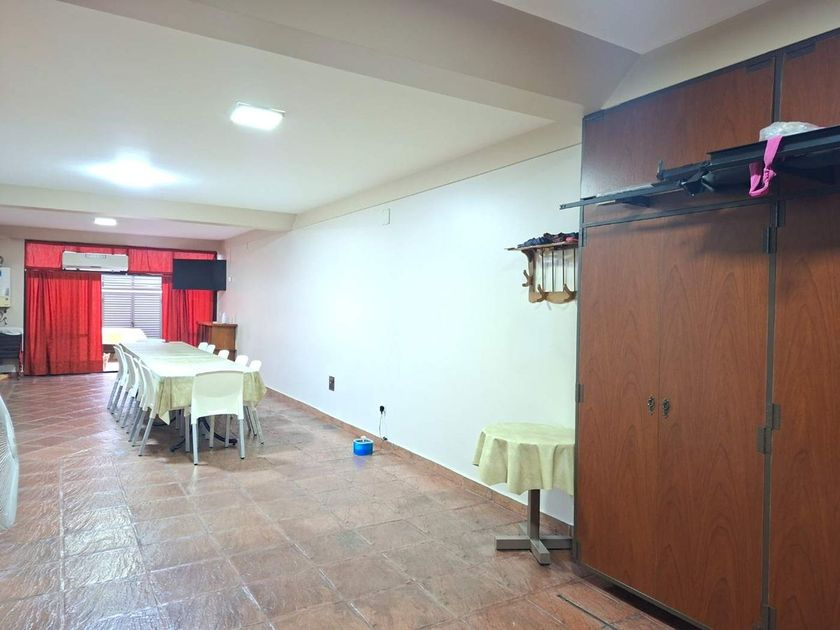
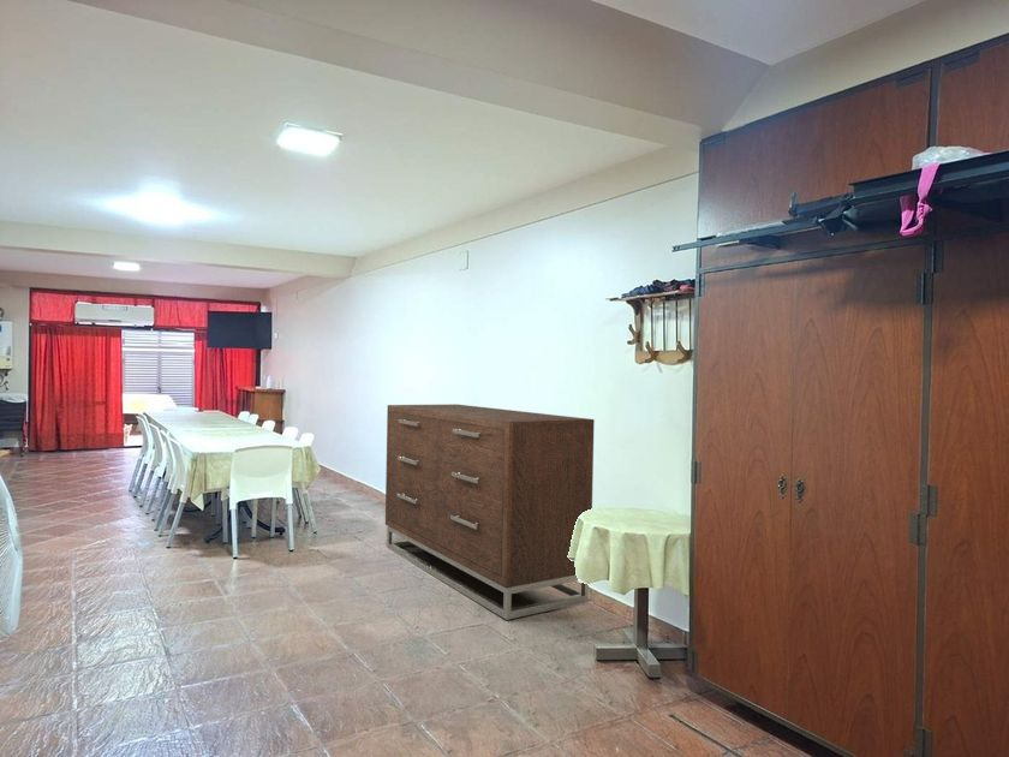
+ dresser [384,404,596,621]
